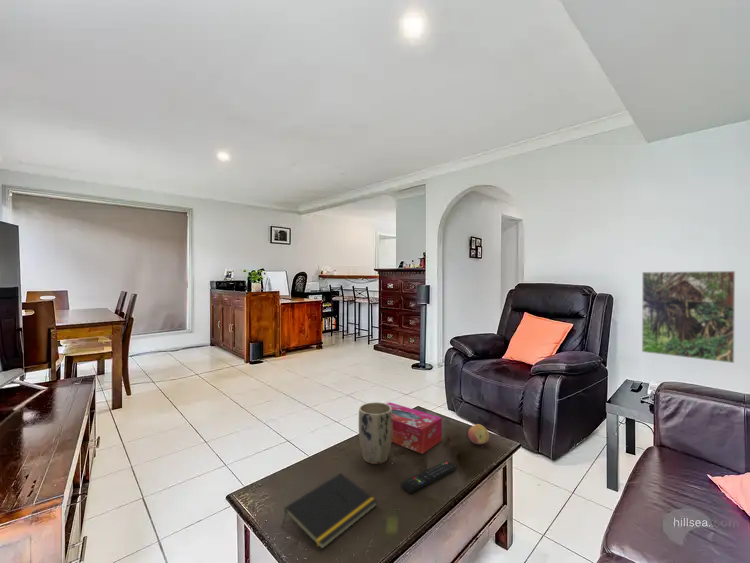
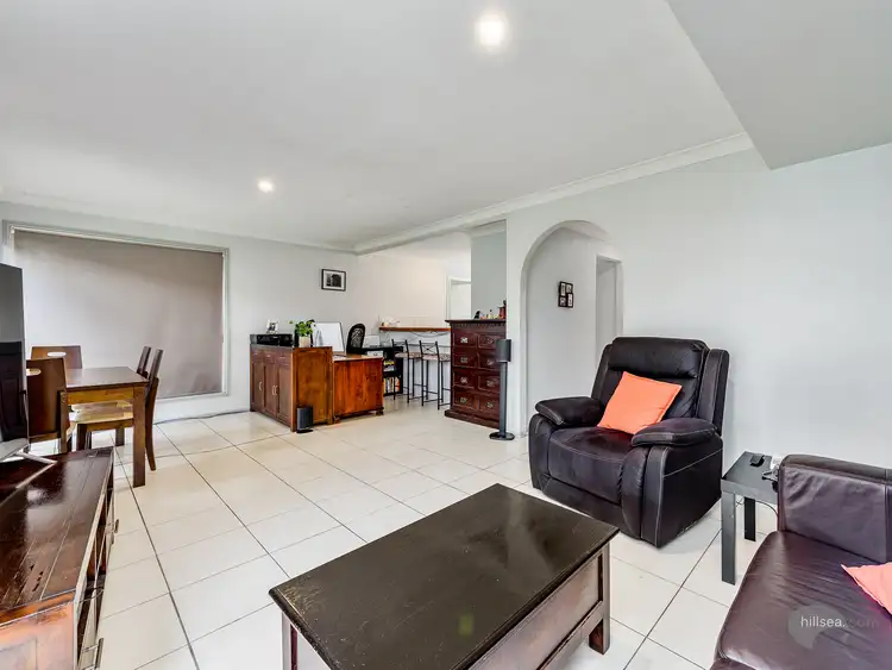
- plant pot [358,401,392,465]
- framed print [641,270,736,364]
- fruit [467,423,490,445]
- notepad [282,472,378,550]
- tissue box [386,401,443,455]
- remote control [400,460,458,494]
